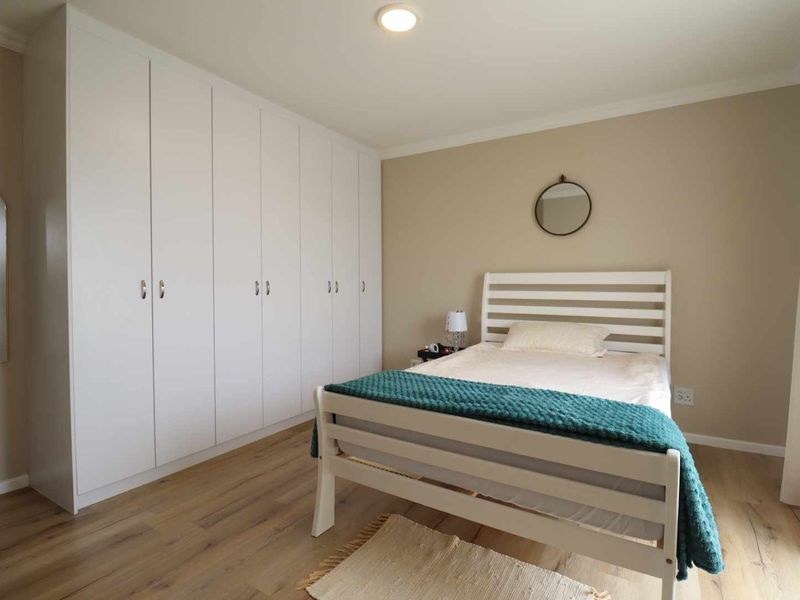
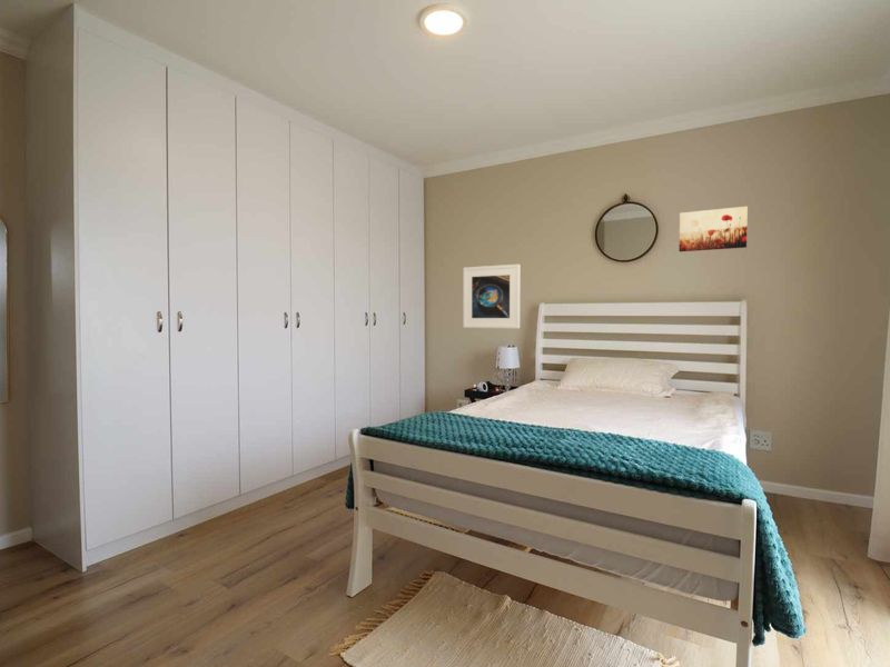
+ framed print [462,263,521,329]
+ wall art [678,206,749,252]
